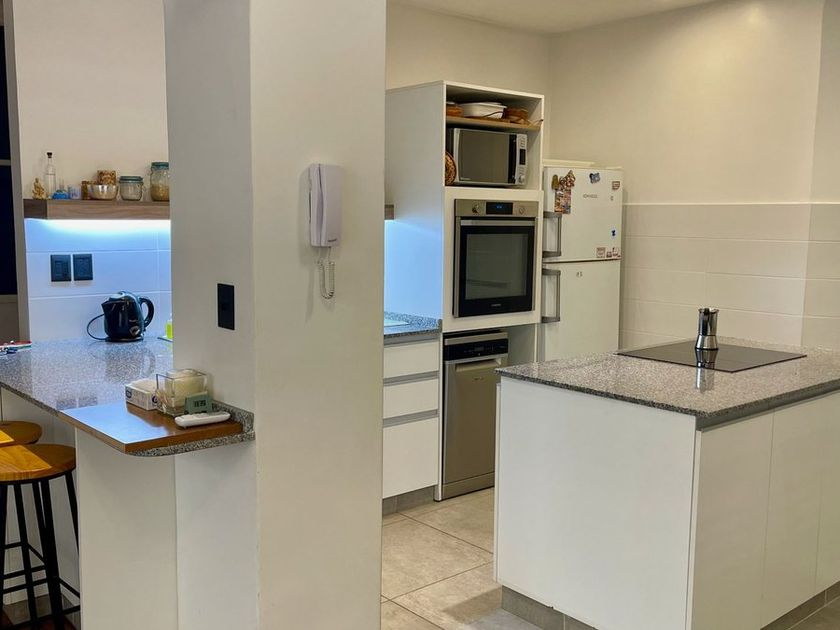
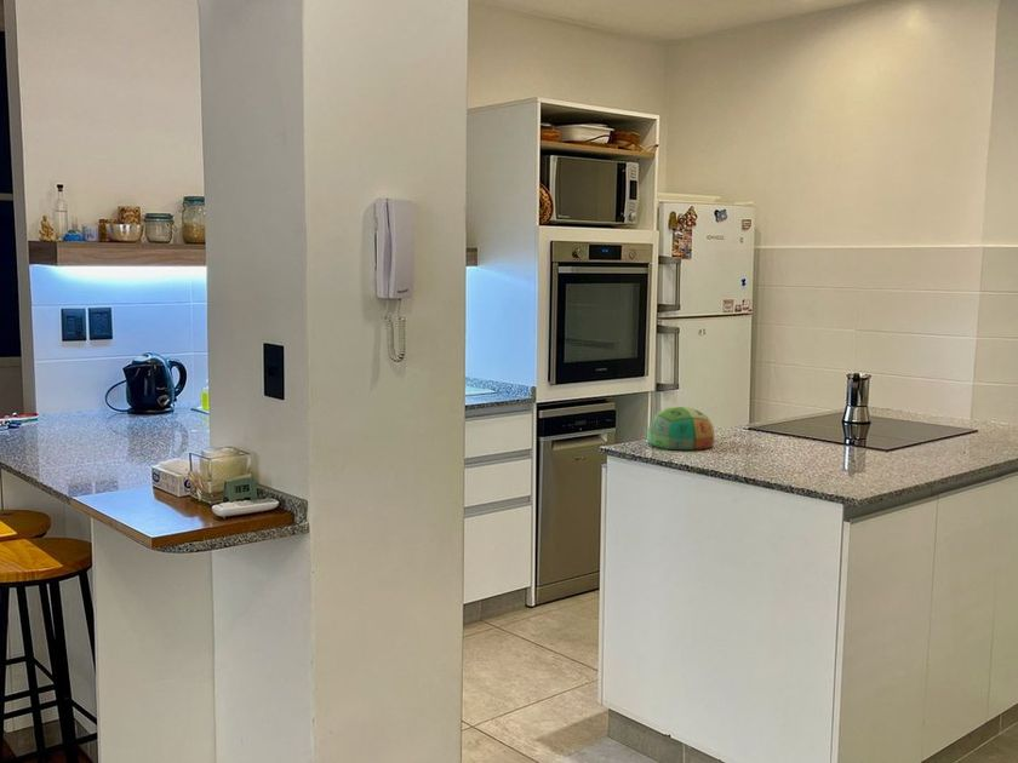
+ bowl [646,406,715,452]
